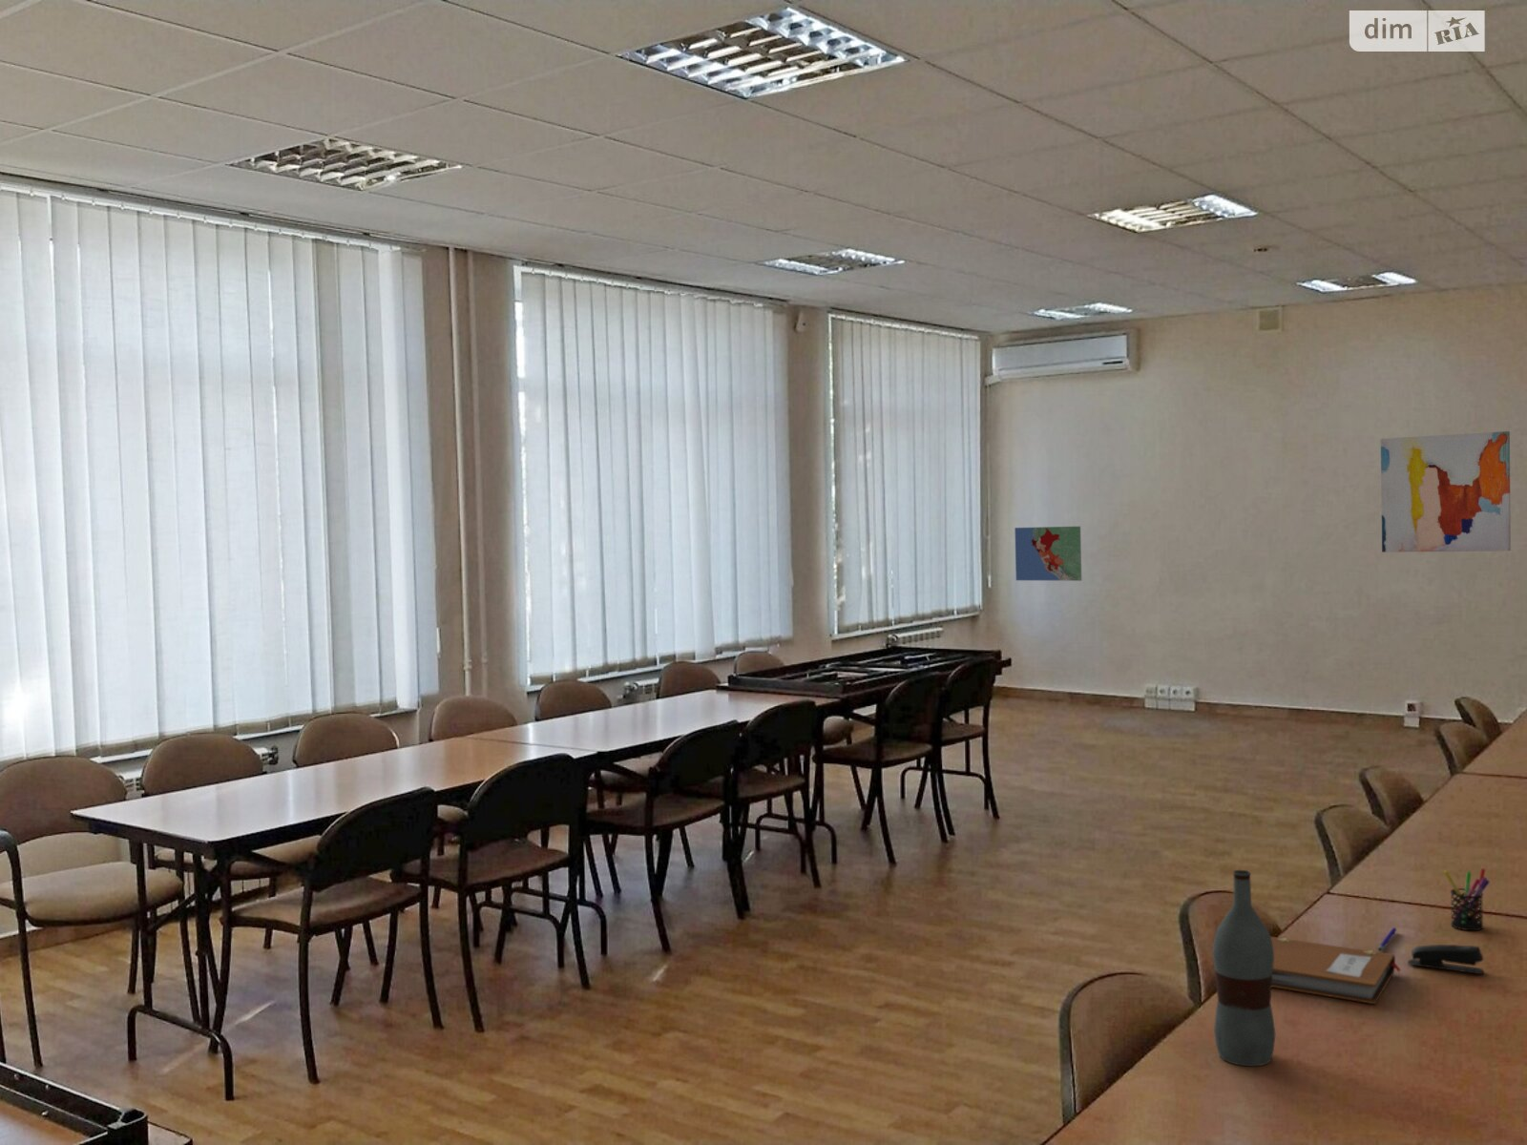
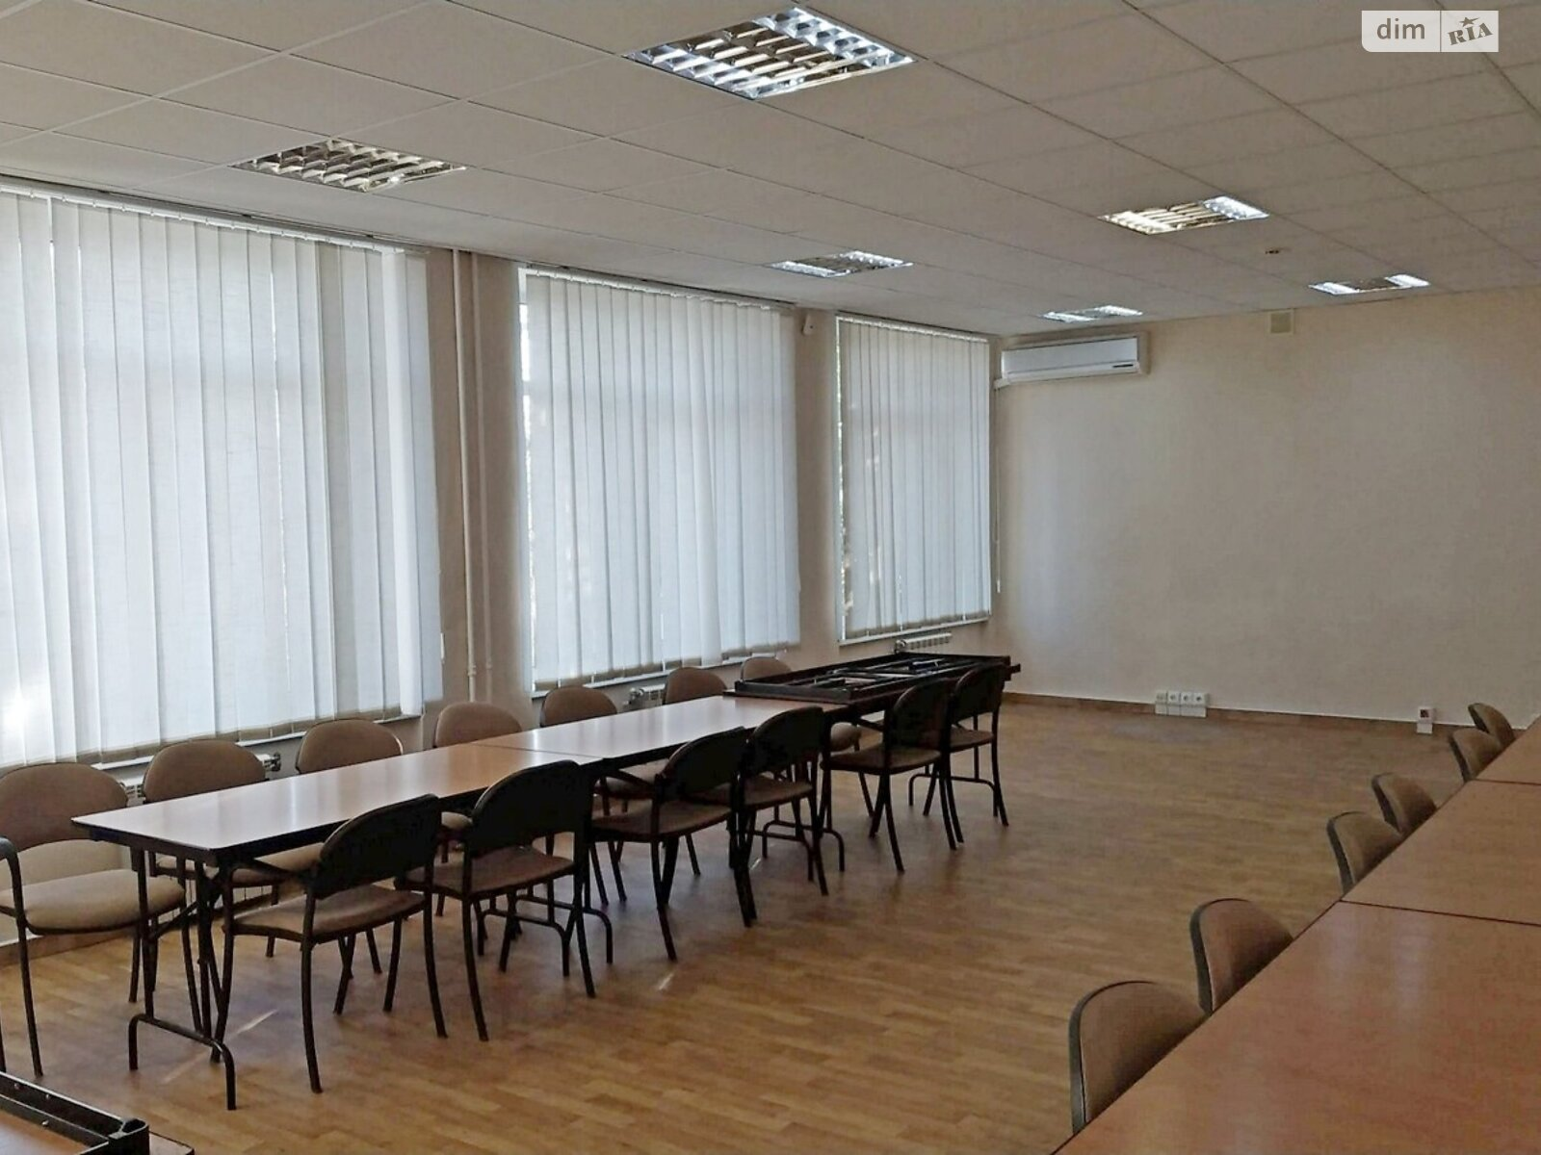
- notebook [1270,936,1402,1004]
- stapler [1407,944,1485,975]
- map [1014,526,1082,582]
- pen [1377,926,1397,953]
- bottle [1212,870,1276,1067]
- wall art [1380,431,1511,553]
- pen holder [1443,867,1491,931]
